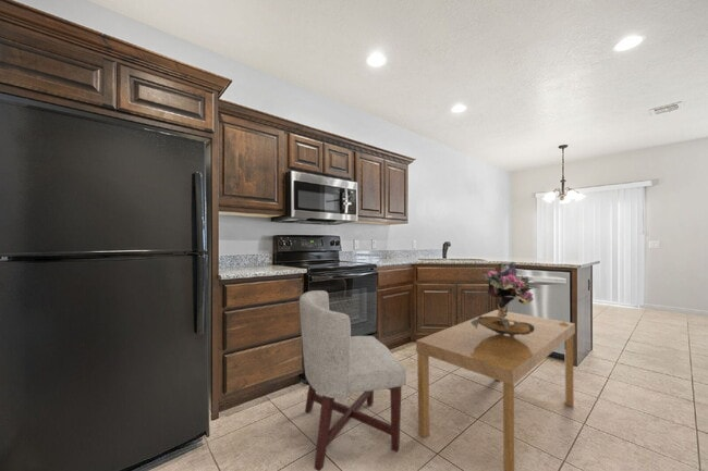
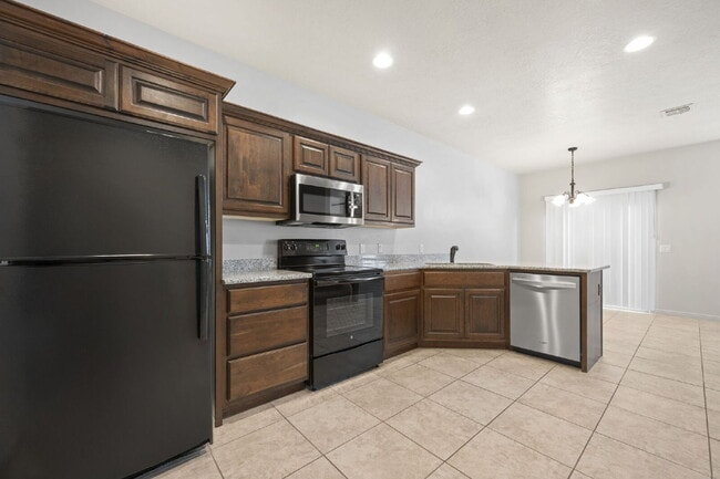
- chair [298,289,407,471]
- dining table [415,309,576,471]
- bouquet [471,261,535,336]
